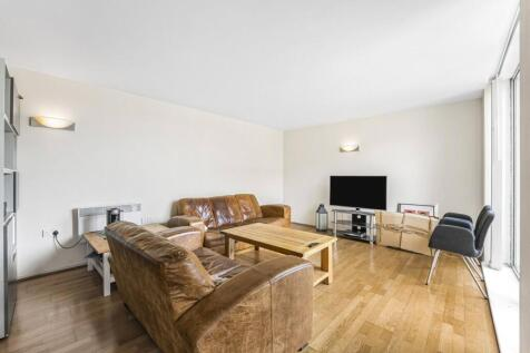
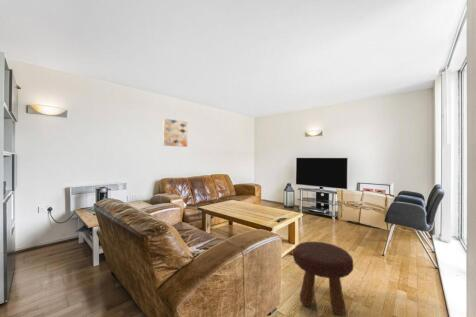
+ footstool [292,241,355,316]
+ wall art [162,117,188,148]
